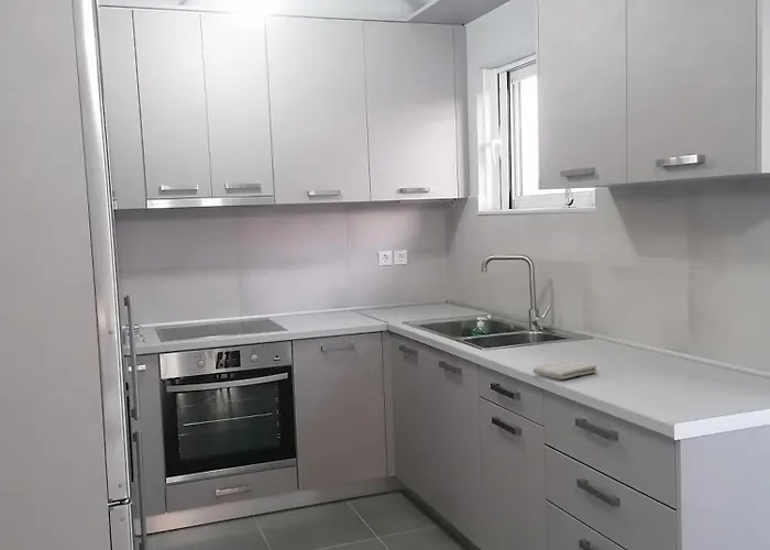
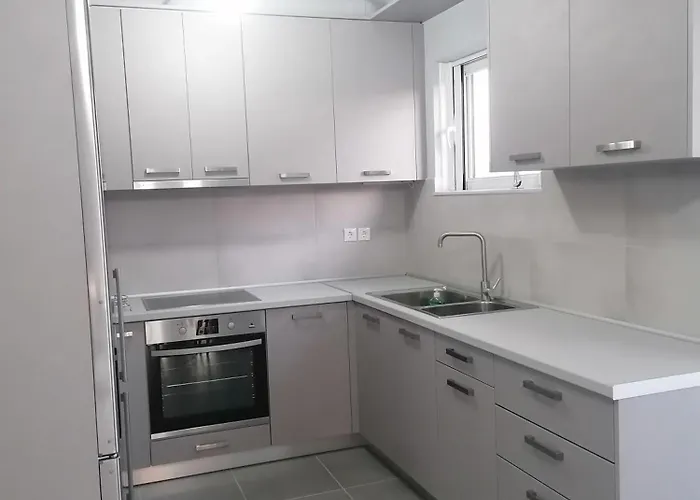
- washcloth [532,360,598,381]
